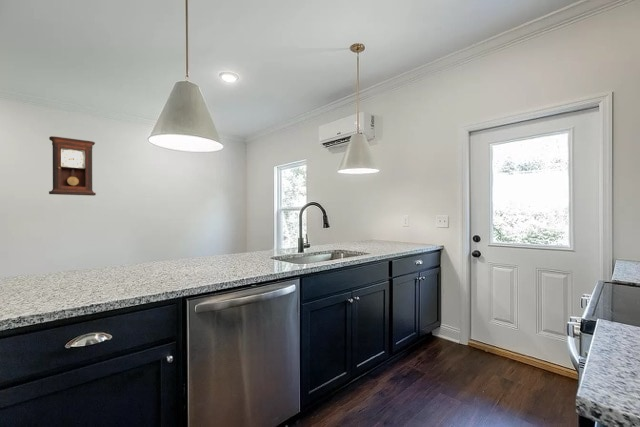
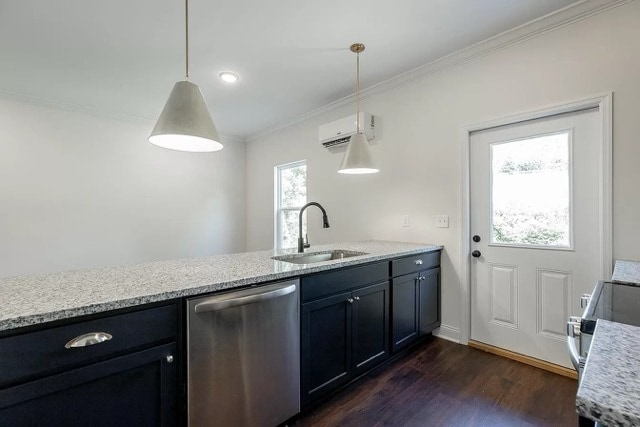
- pendulum clock [48,135,97,197]
